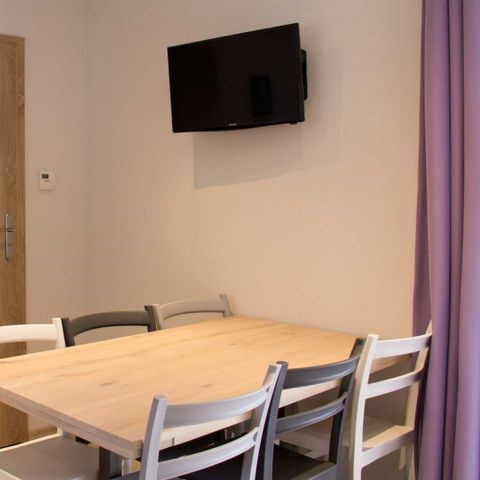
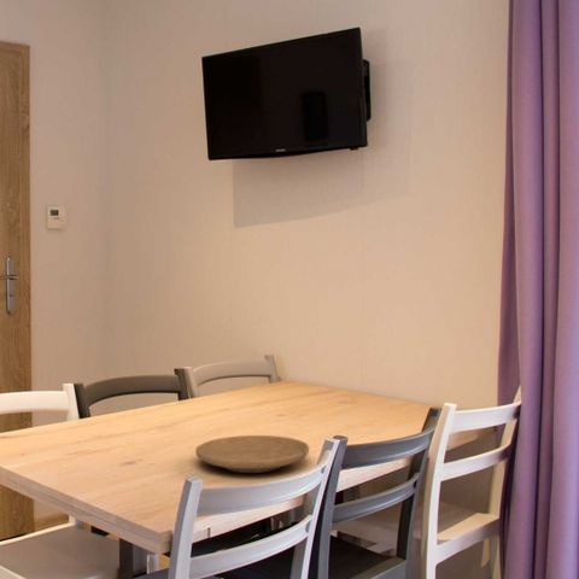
+ plate [194,434,310,474]
